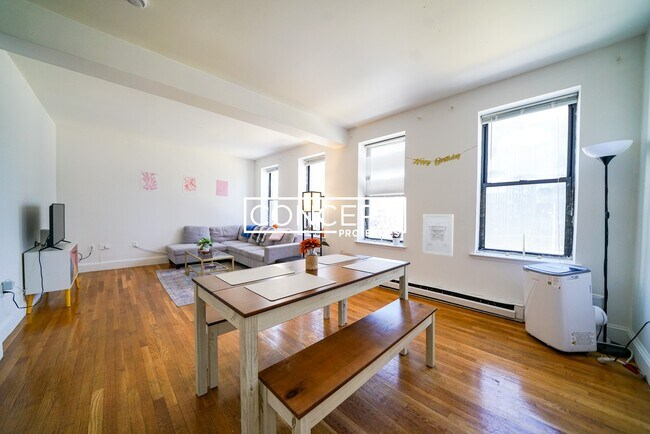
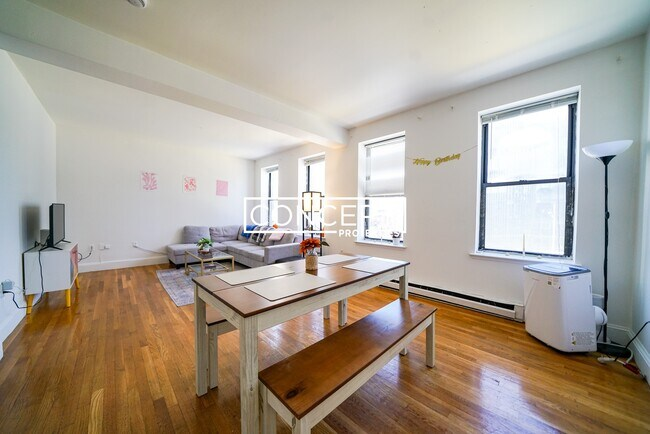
- wall art [421,213,455,257]
